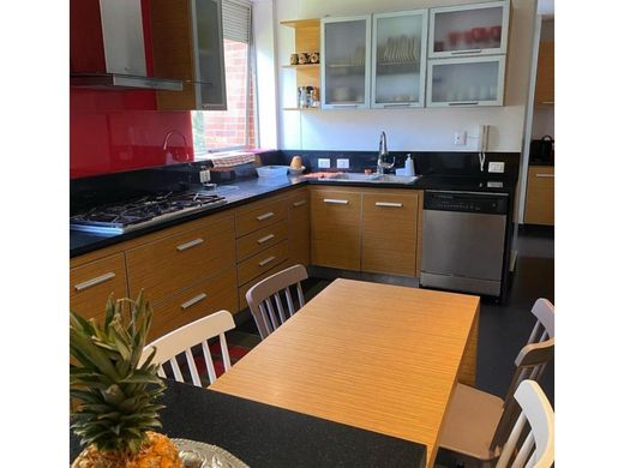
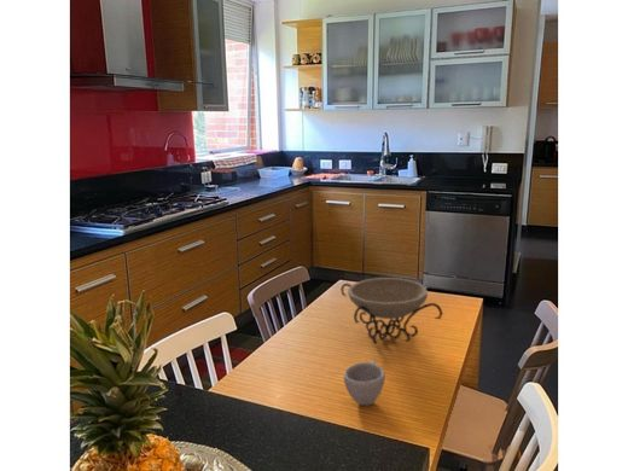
+ decorative bowl [339,277,443,345]
+ cup [343,360,386,406]
